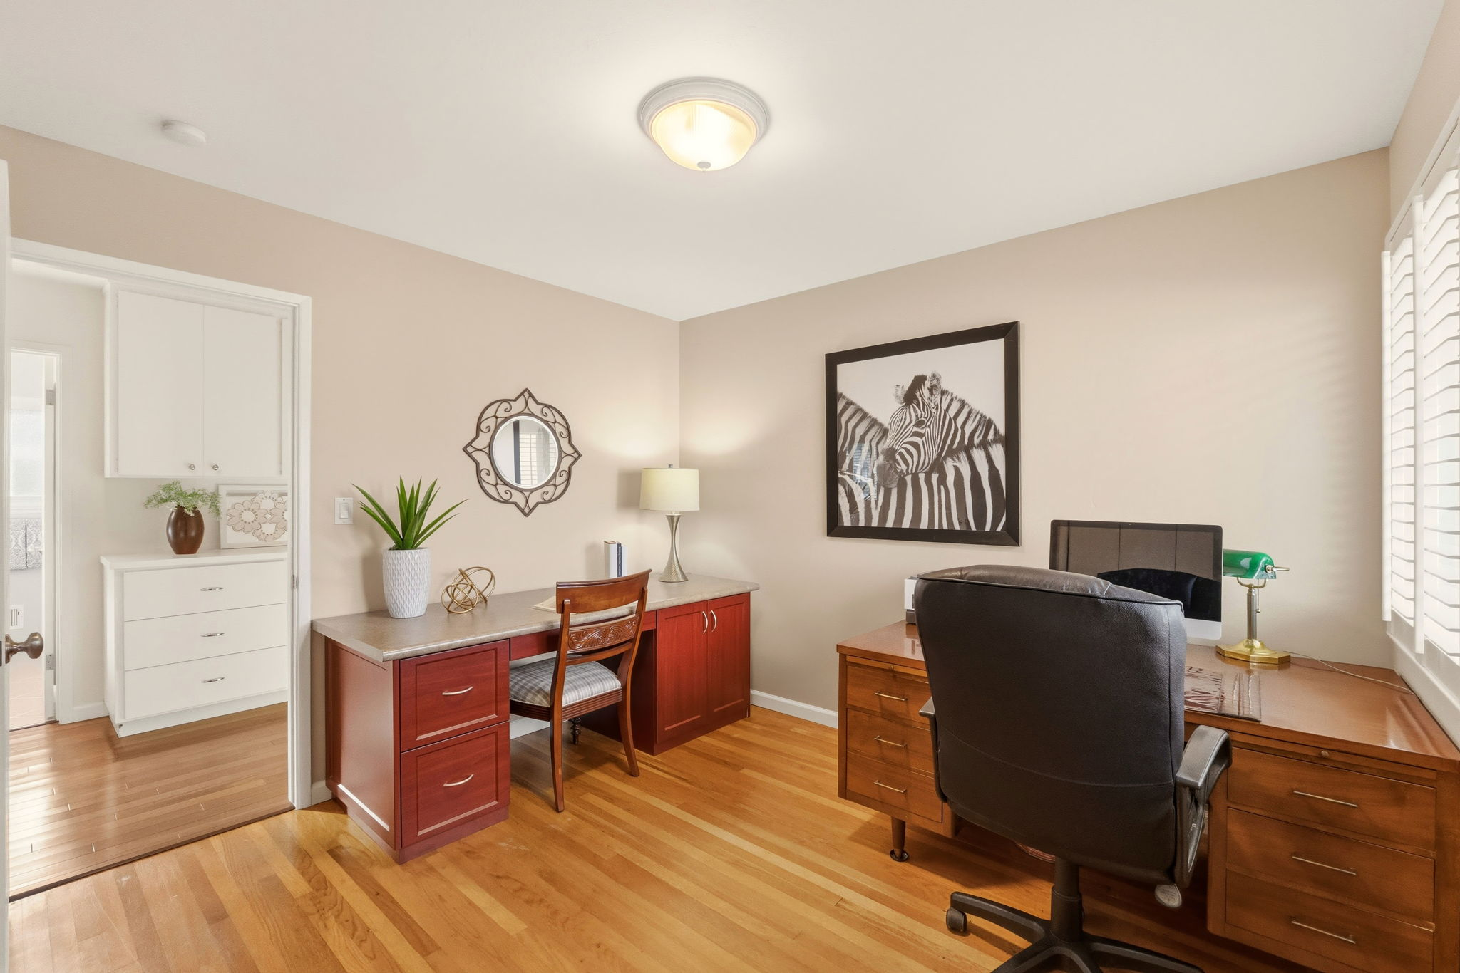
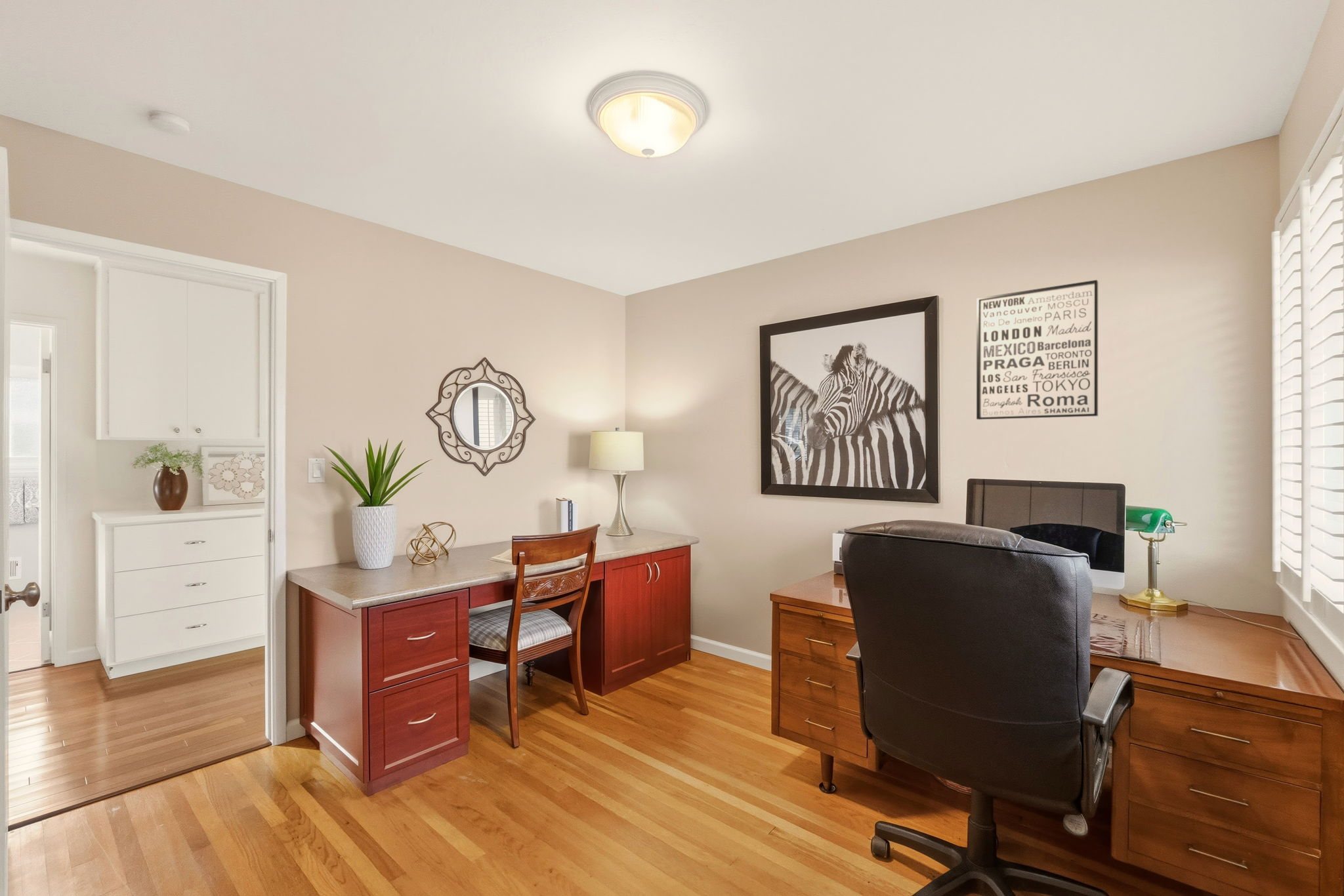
+ wall art [976,279,1099,420]
